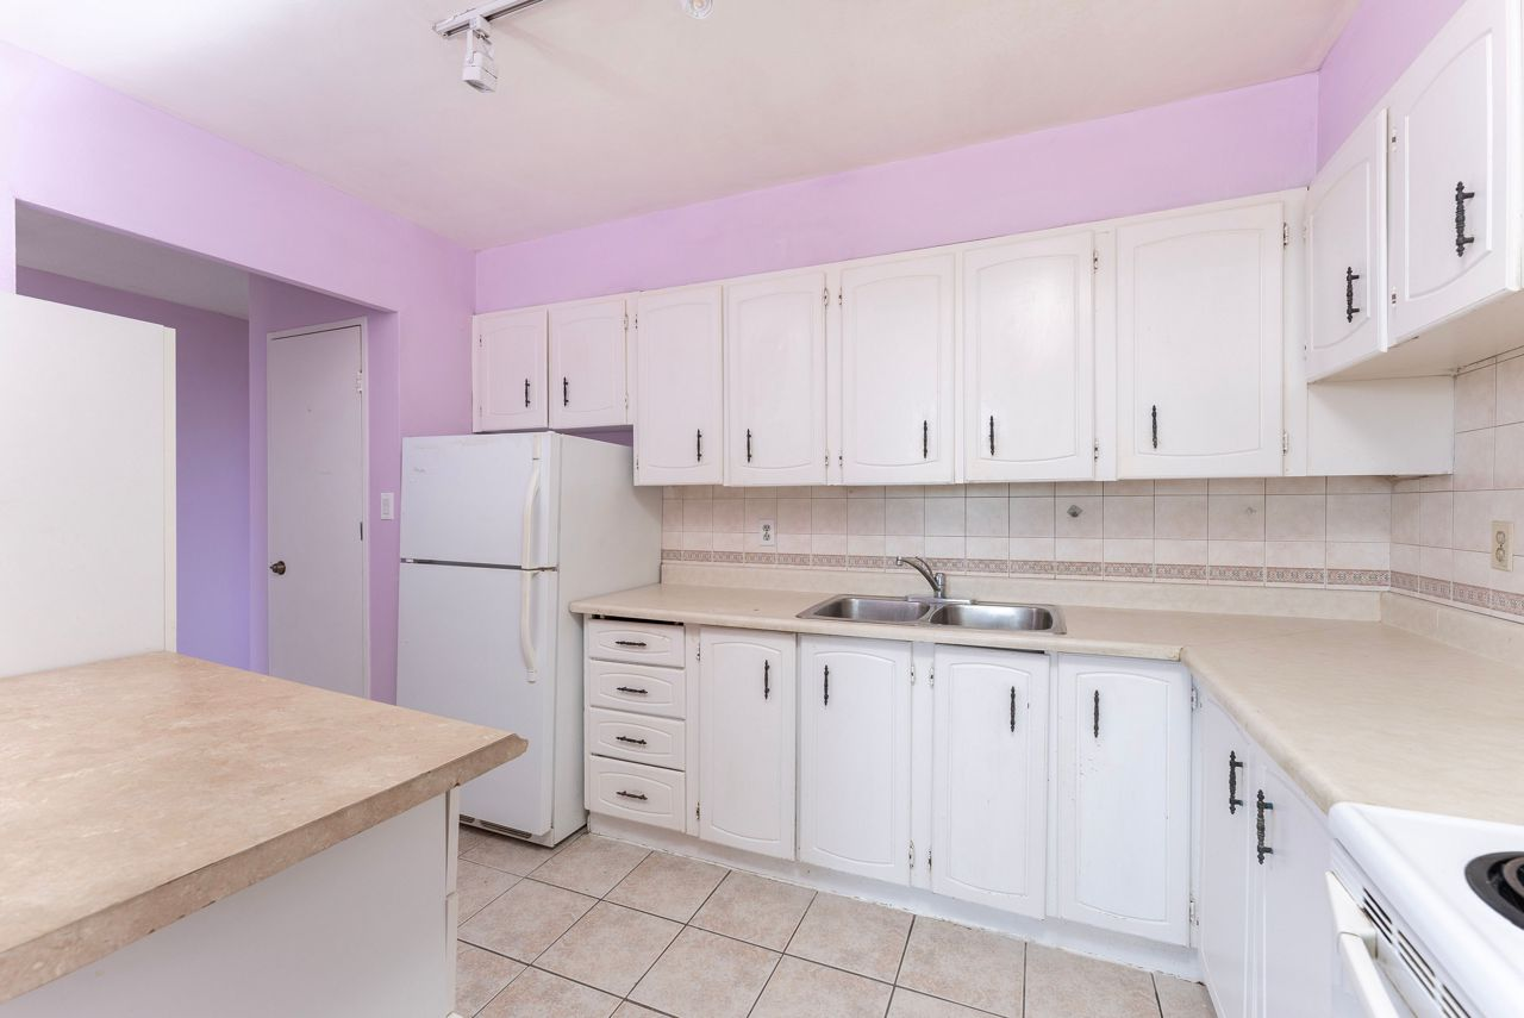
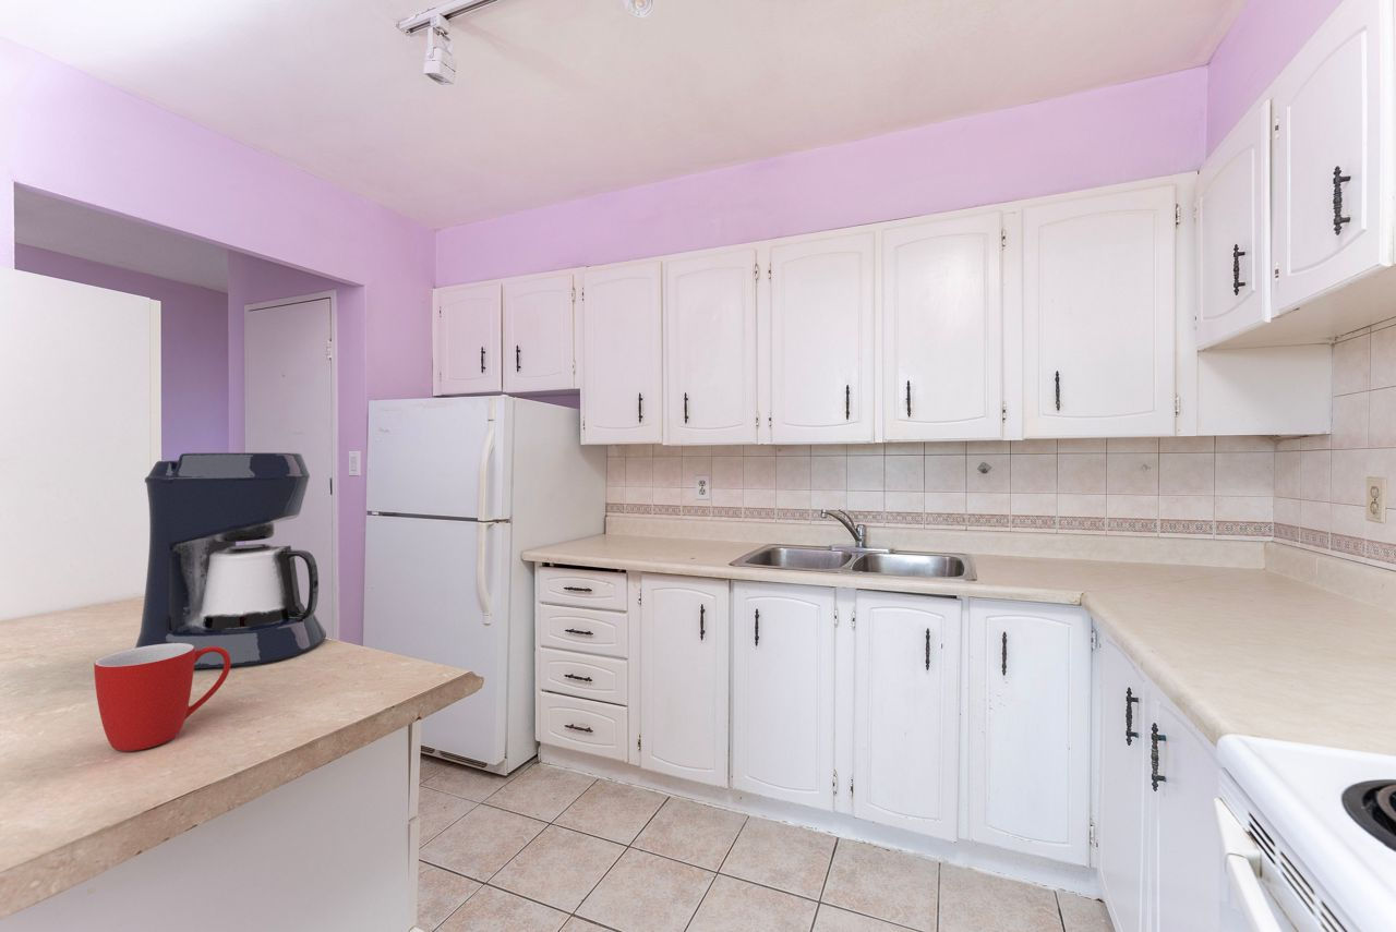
+ coffee maker [134,451,327,669]
+ mug [93,643,231,752]
